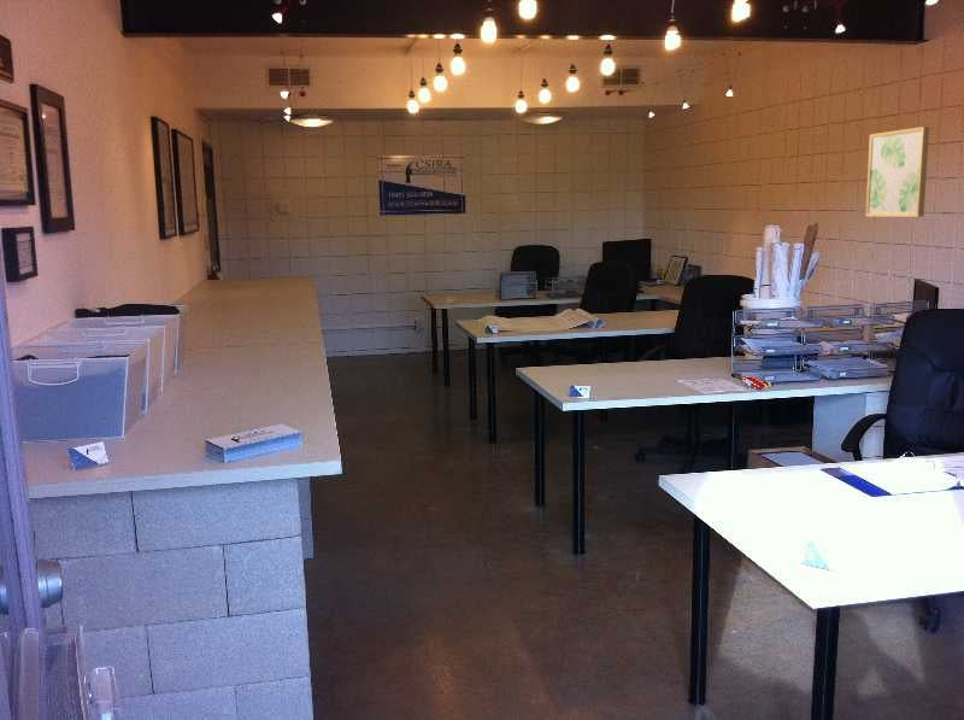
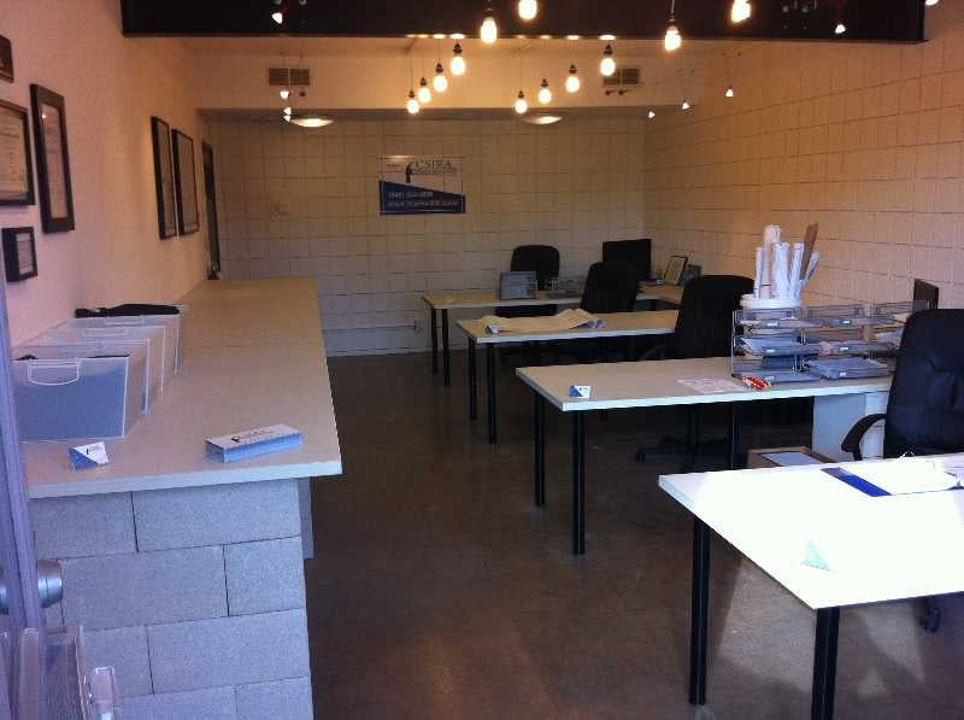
- wall art [864,125,930,218]
